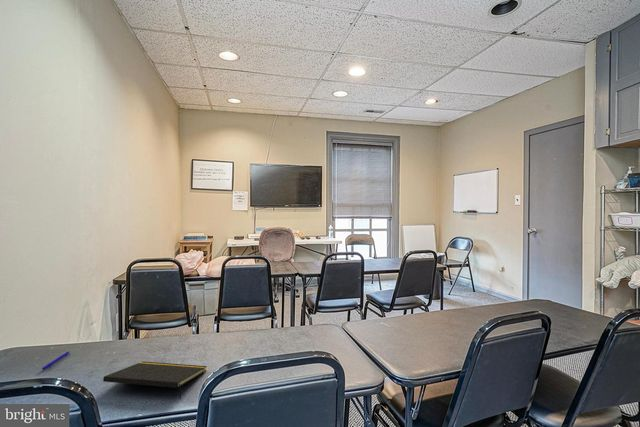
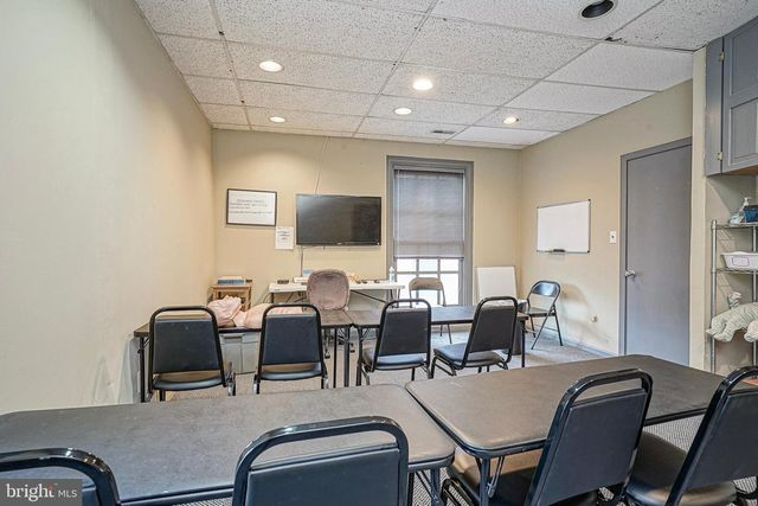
- pen [41,350,71,371]
- notepad [102,360,208,400]
